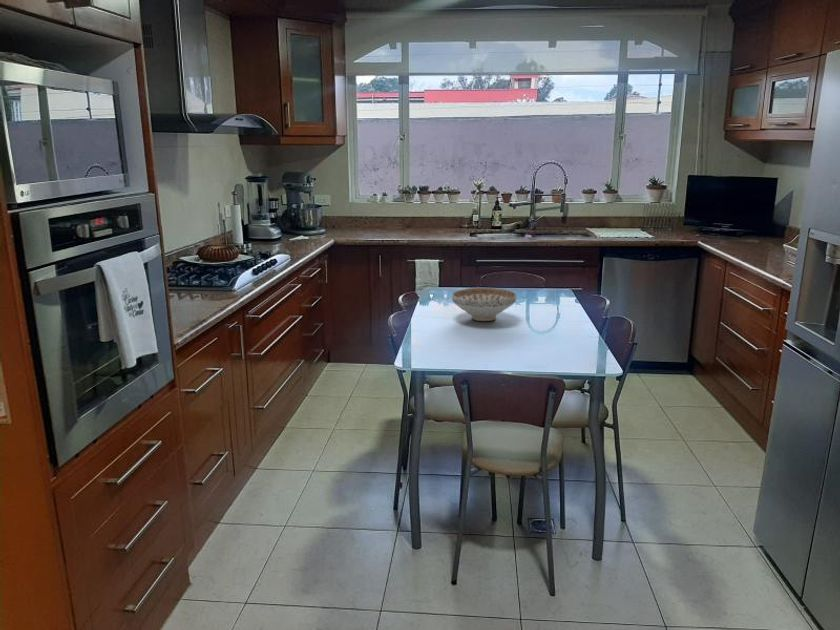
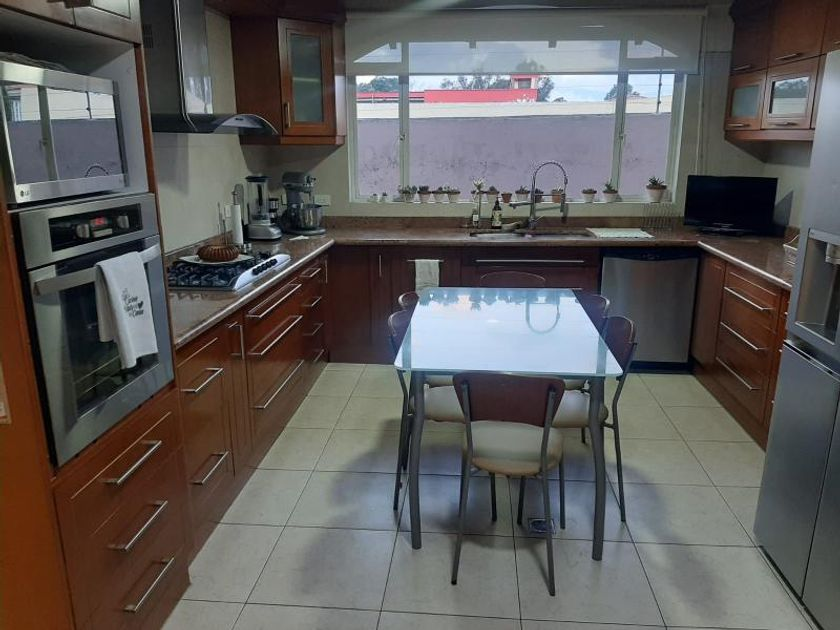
- decorative bowl [451,287,517,322]
